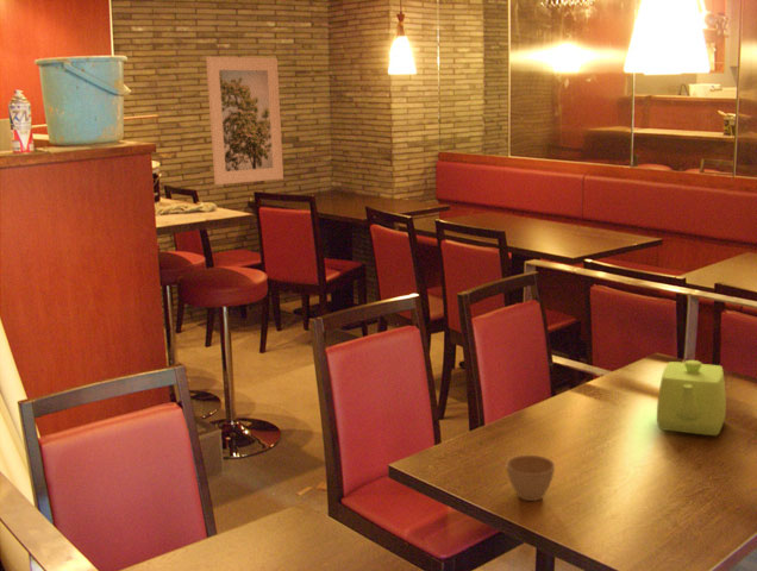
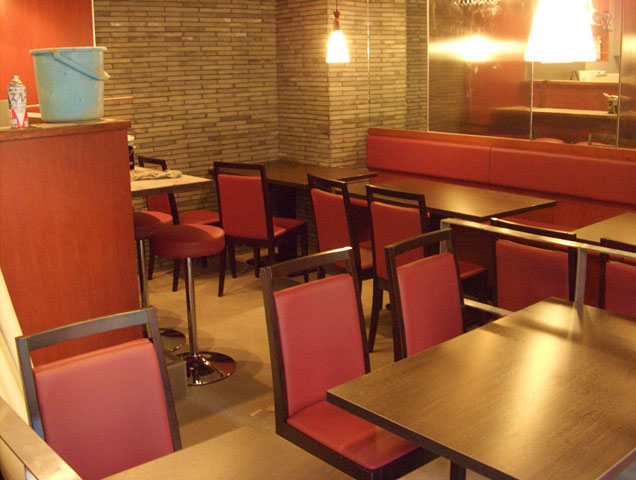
- teapot [656,359,727,437]
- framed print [205,56,284,186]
- flower pot [505,454,556,502]
